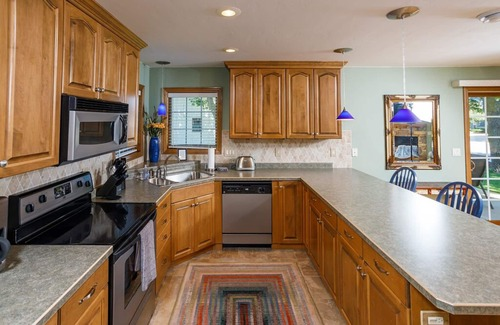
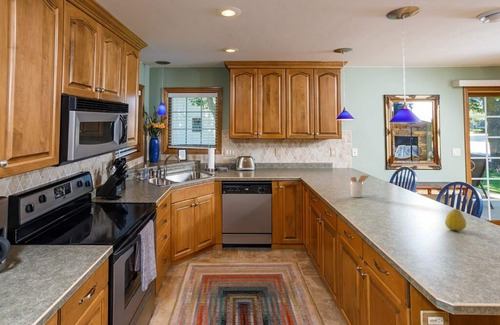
+ utensil holder [349,173,370,198]
+ fruit [444,206,467,232]
